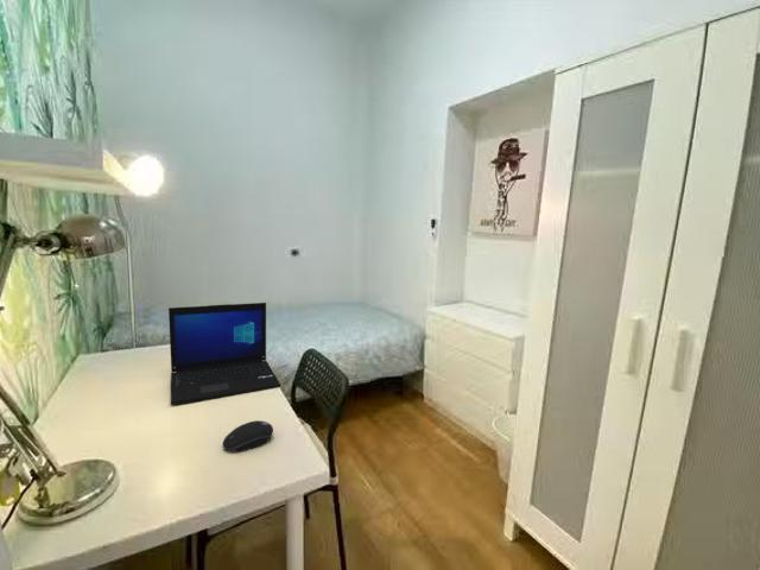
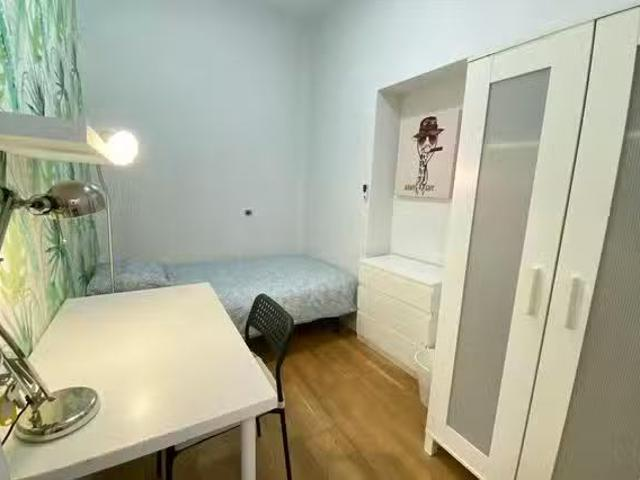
- computer mouse [222,419,274,452]
- laptop [167,302,281,406]
